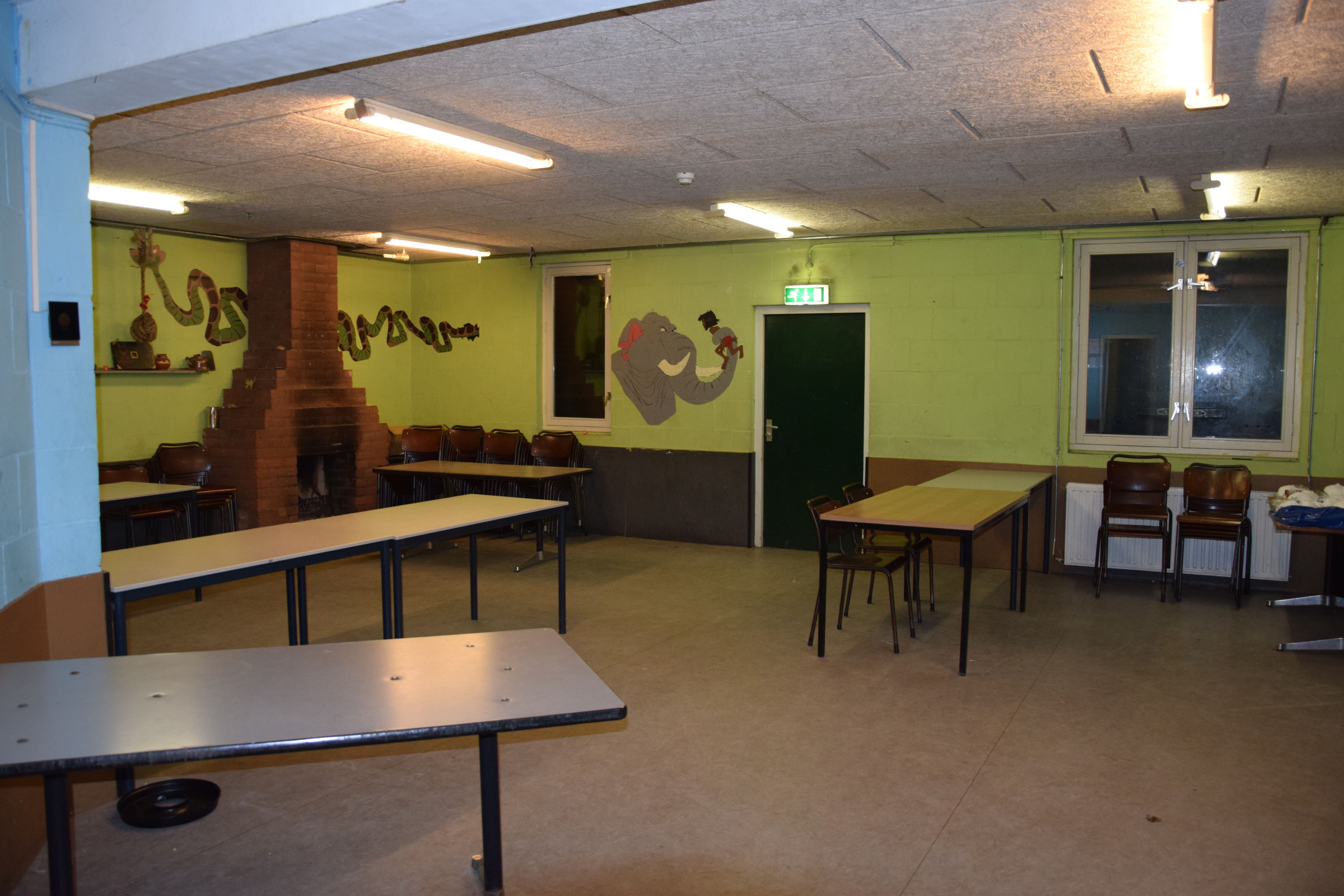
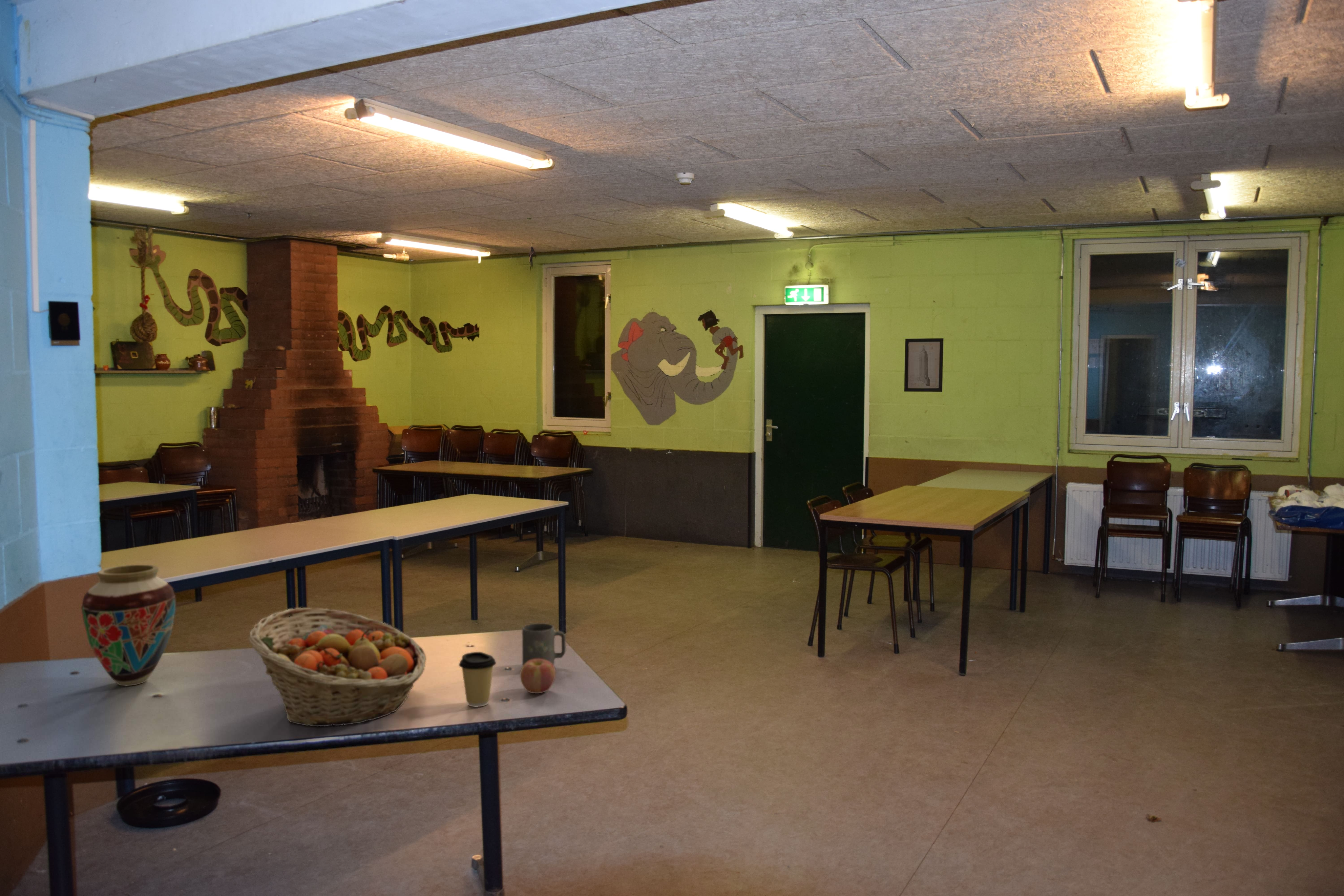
+ apple [520,659,556,694]
+ wall art [904,338,944,392]
+ vase [81,564,176,686]
+ mug [522,623,566,667]
+ coffee cup [458,652,496,707]
+ fruit basket [249,607,427,727]
